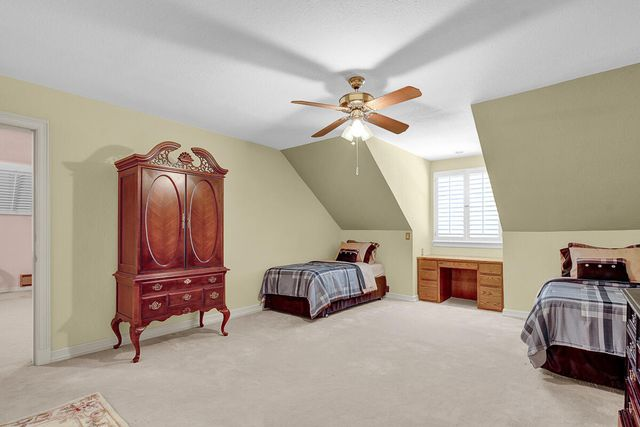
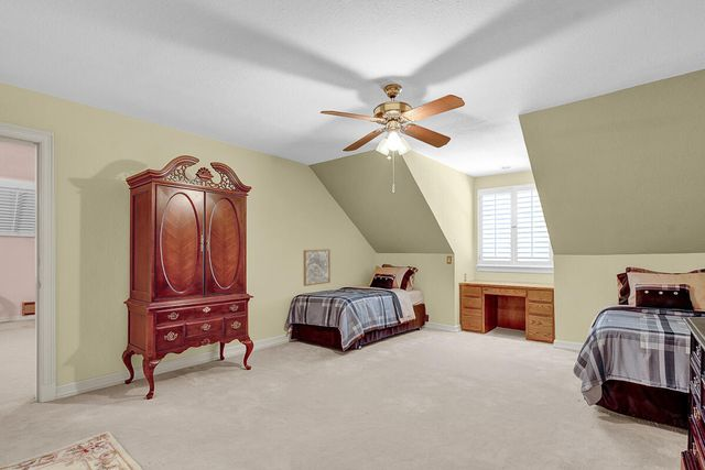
+ wall art [303,248,332,287]
